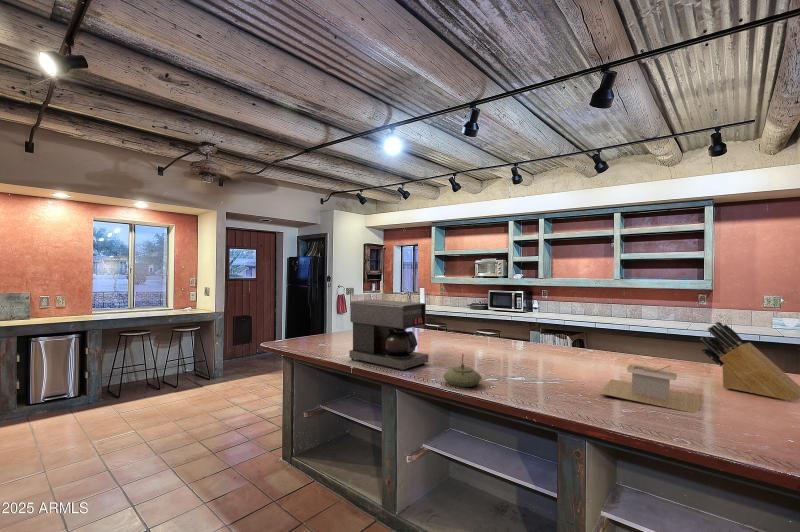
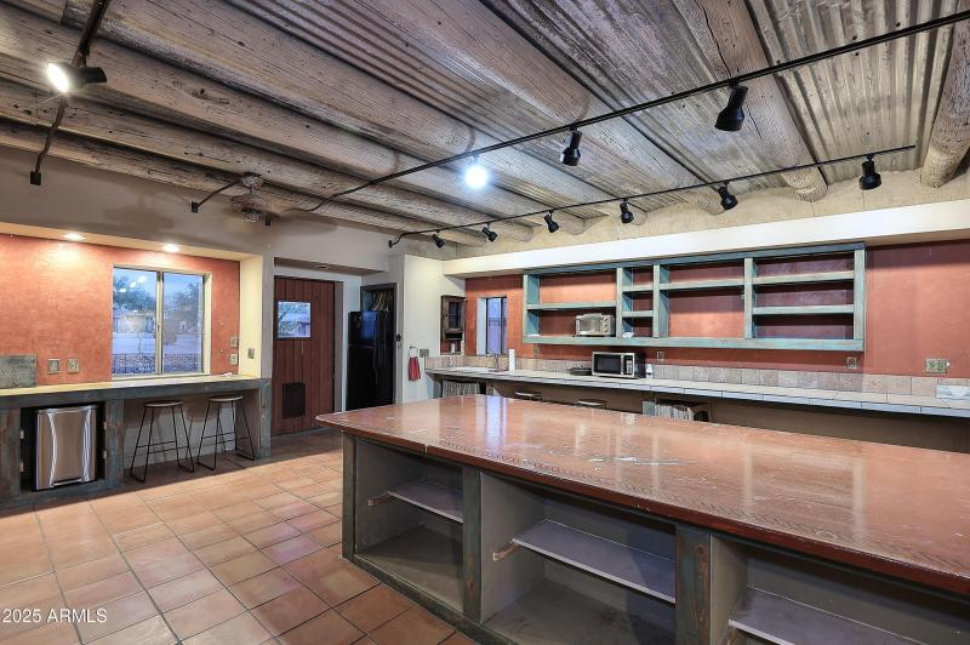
- teapot [442,353,483,388]
- knife block [699,321,800,402]
- coffee maker [348,299,429,372]
- architectural model [600,363,702,414]
